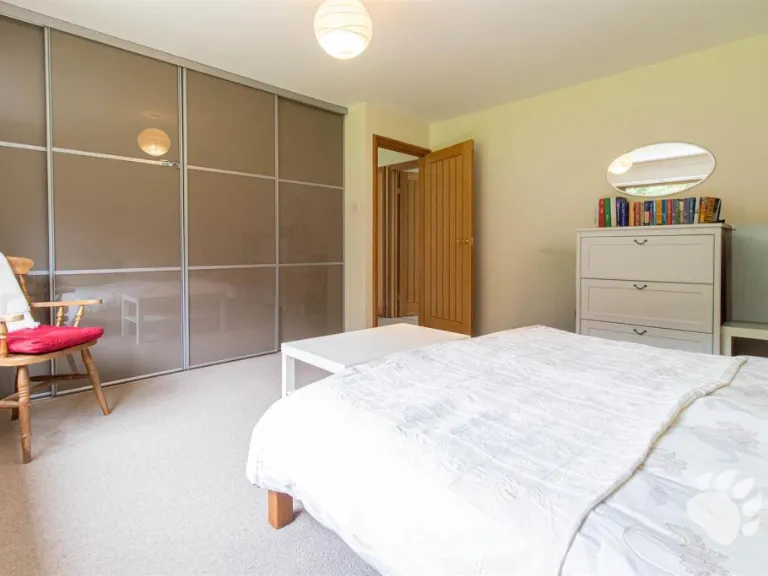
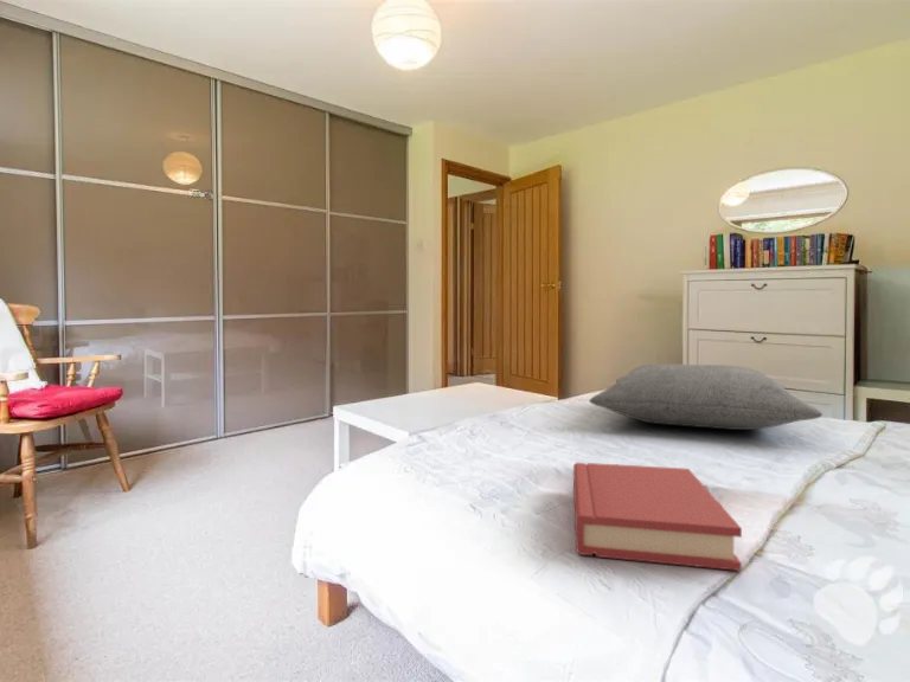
+ hardback book [572,462,743,572]
+ pillow [589,362,824,431]
